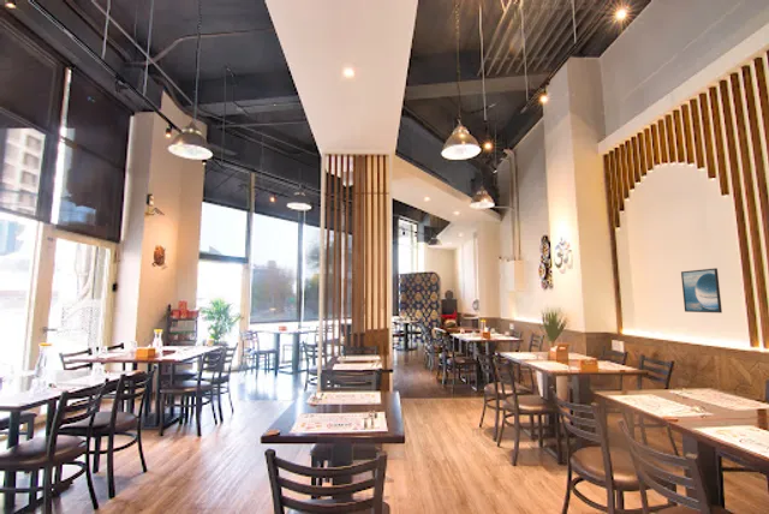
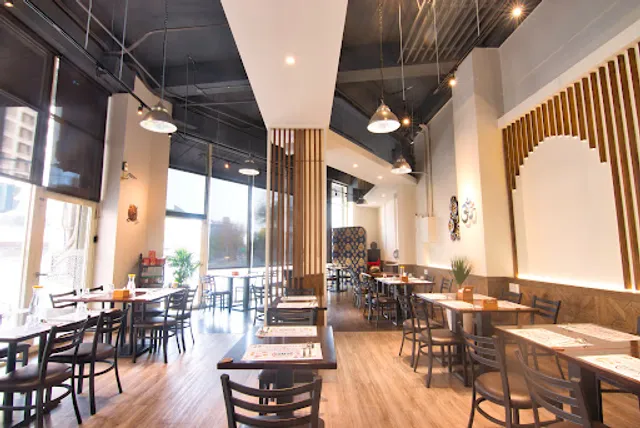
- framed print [680,267,723,313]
